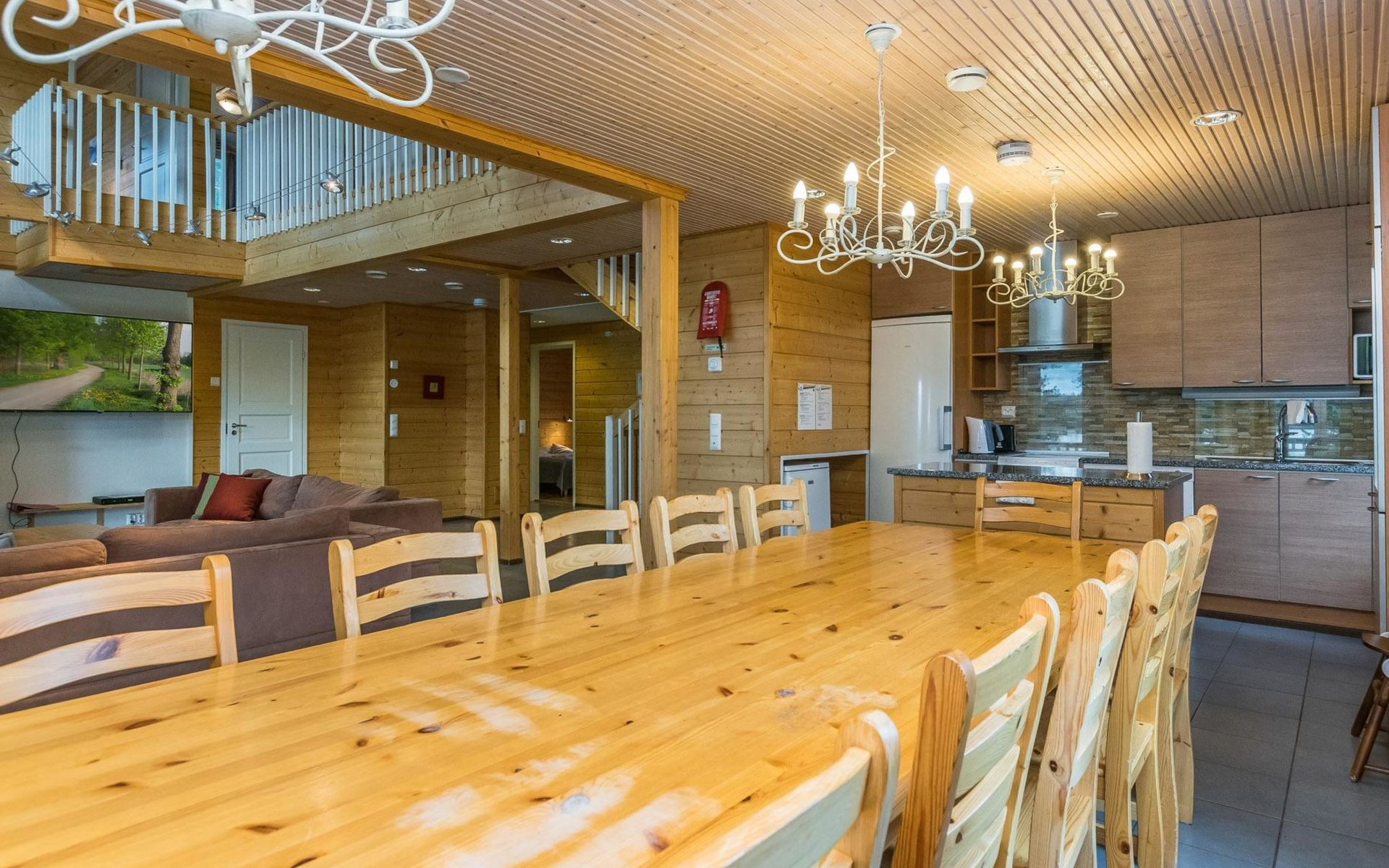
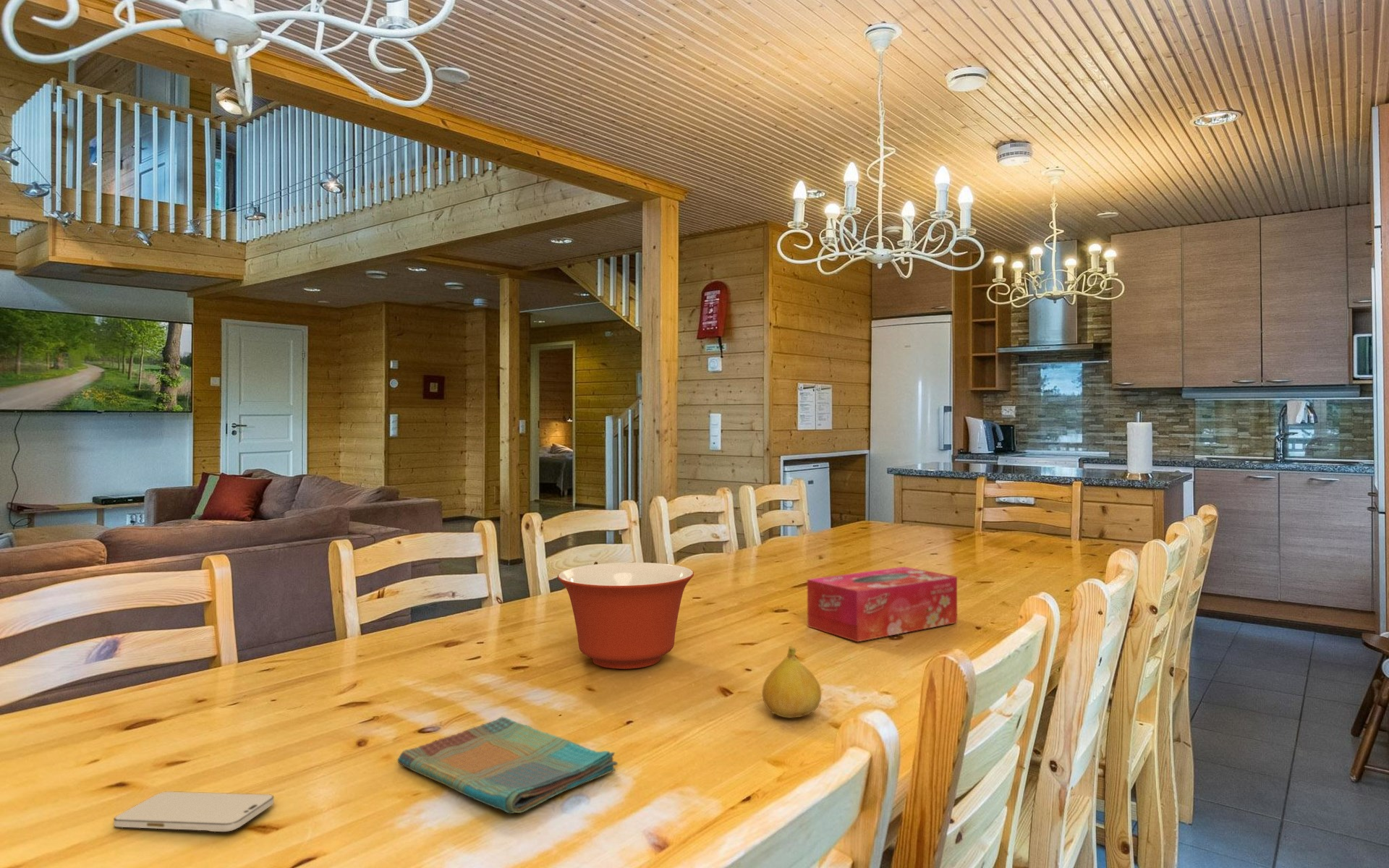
+ mixing bowl [557,562,694,670]
+ fruit [762,645,822,719]
+ smartphone [113,791,275,833]
+ tissue box [807,566,958,642]
+ dish towel [397,716,619,814]
